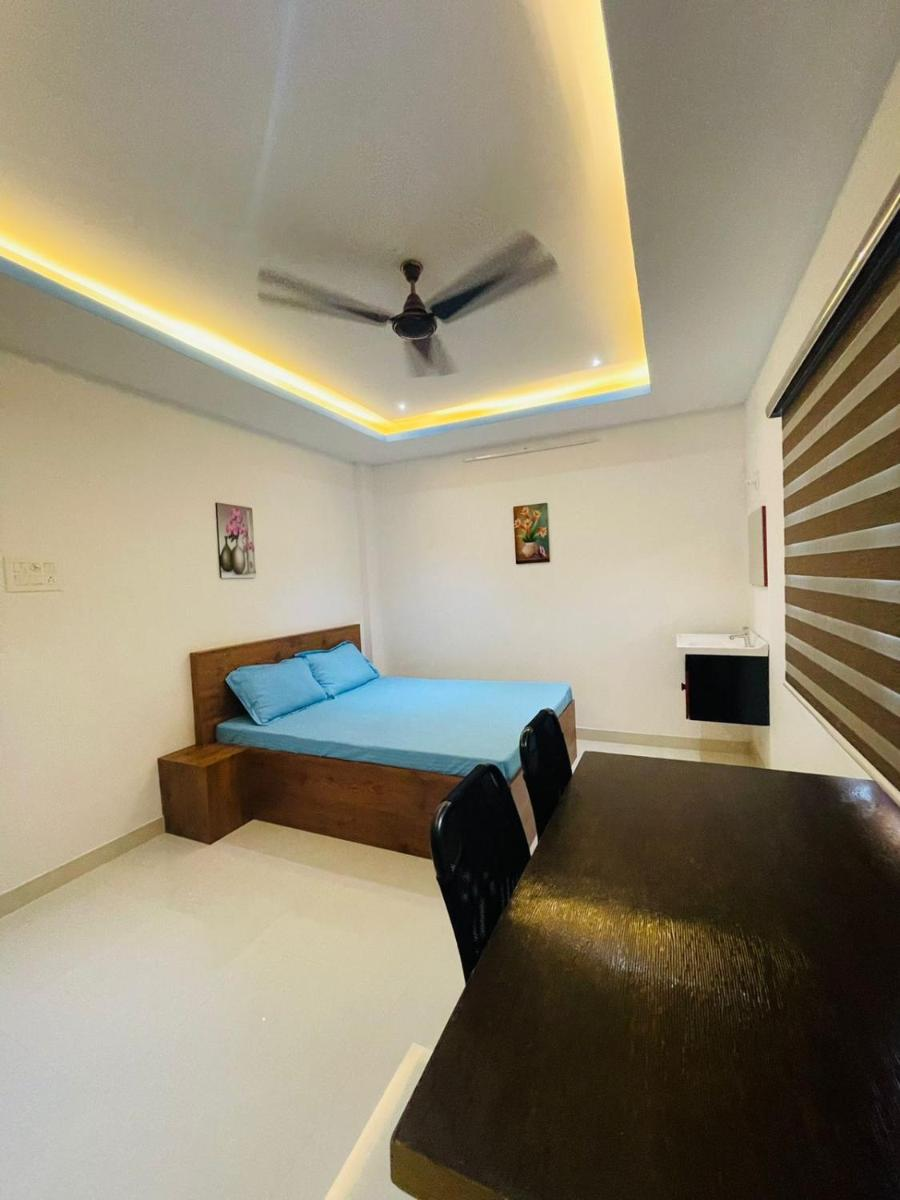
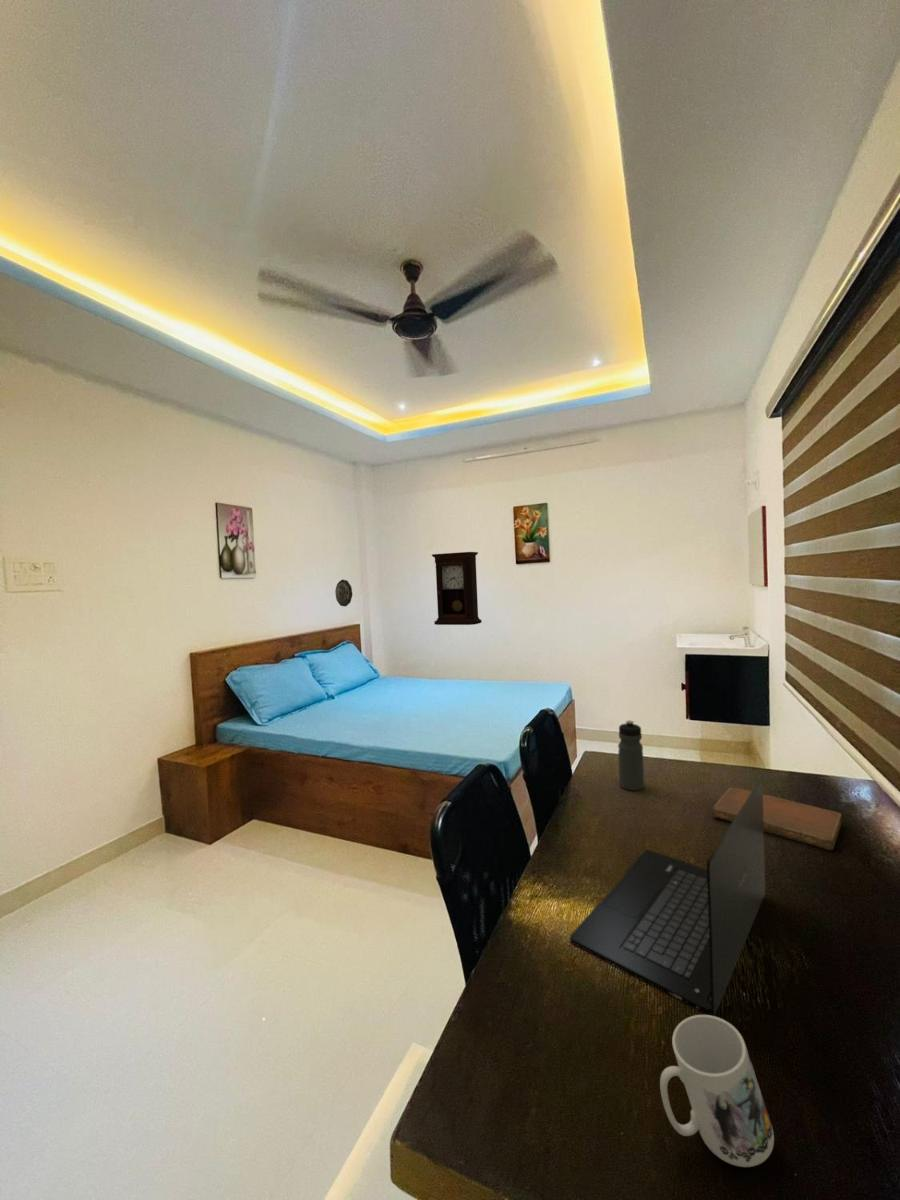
+ notebook [711,786,842,852]
+ decorative plate [334,579,353,607]
+ pendulum clock [431,551,483,626]
+ water bottle [617,720,645,792]
+ mug [659,1014,797,1176]
+ laptop [569,779,766,1016]
